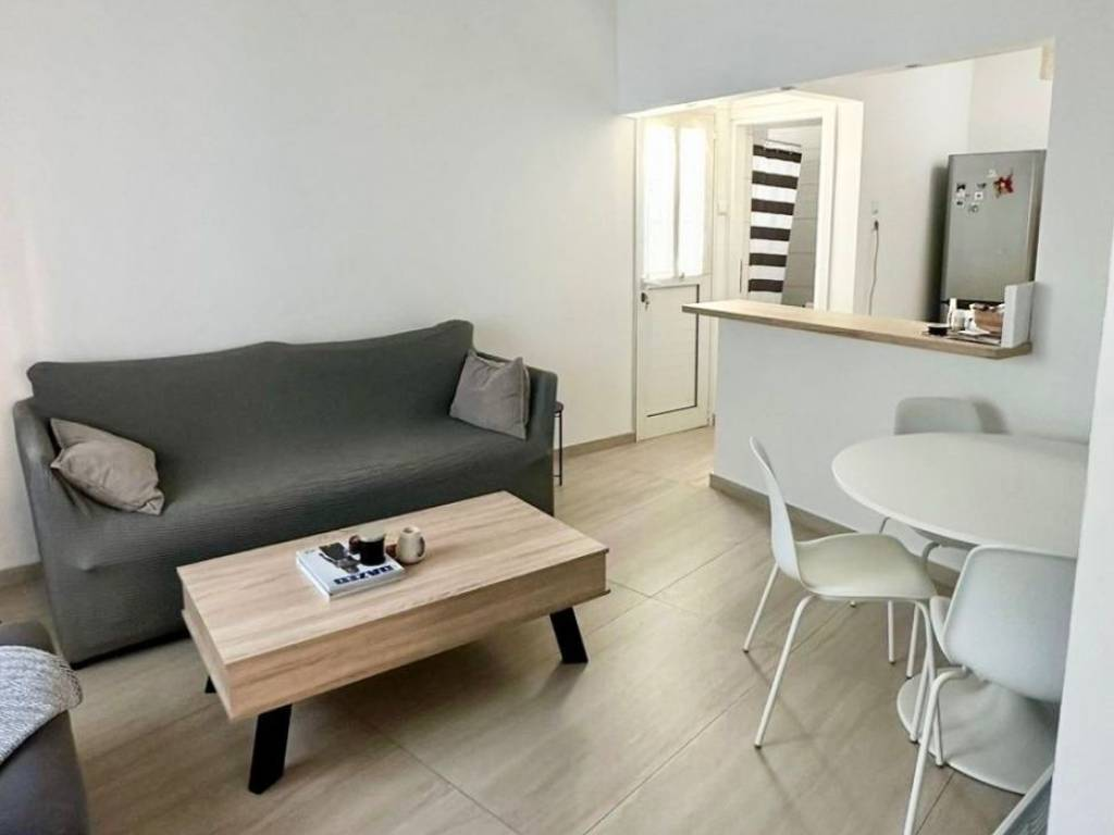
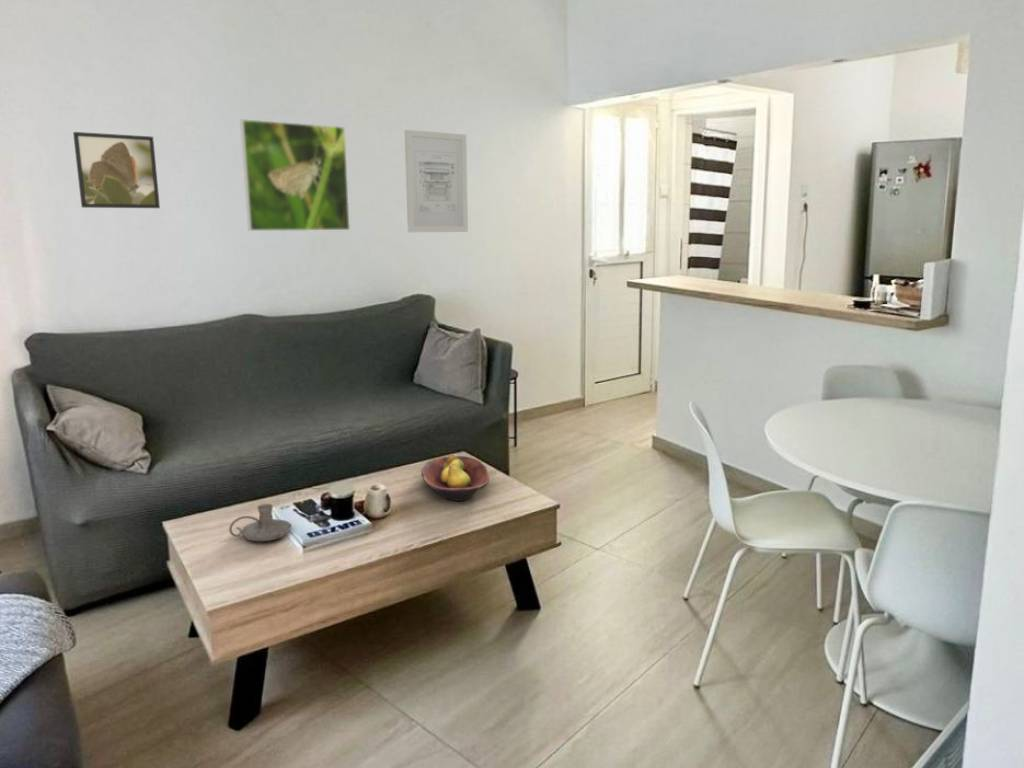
+ fruit bowl [420,453,490,502]
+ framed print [72,131,161,209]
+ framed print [239,118,351,232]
+ candle holder [228,503,292,542]
+ wall art [404,129,469,233]
